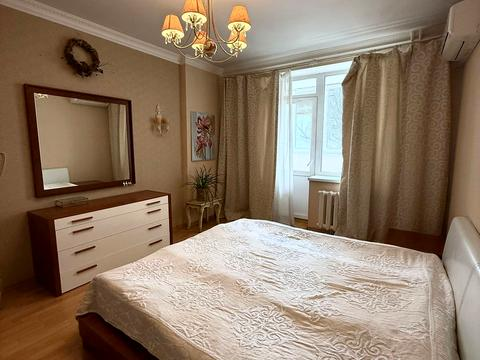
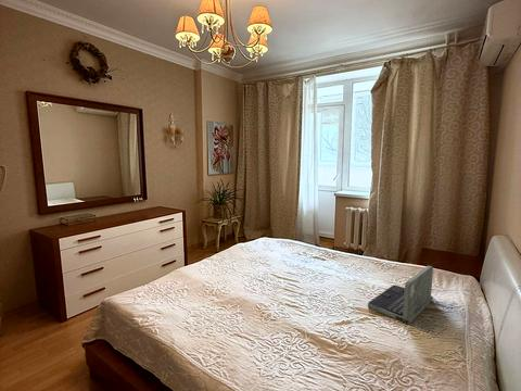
+ laptop [367,265,440,325]
